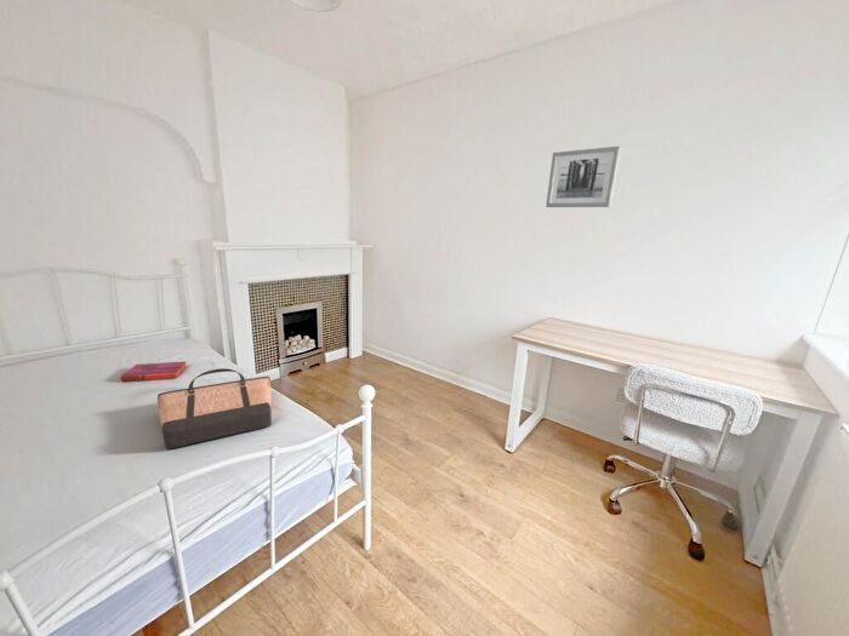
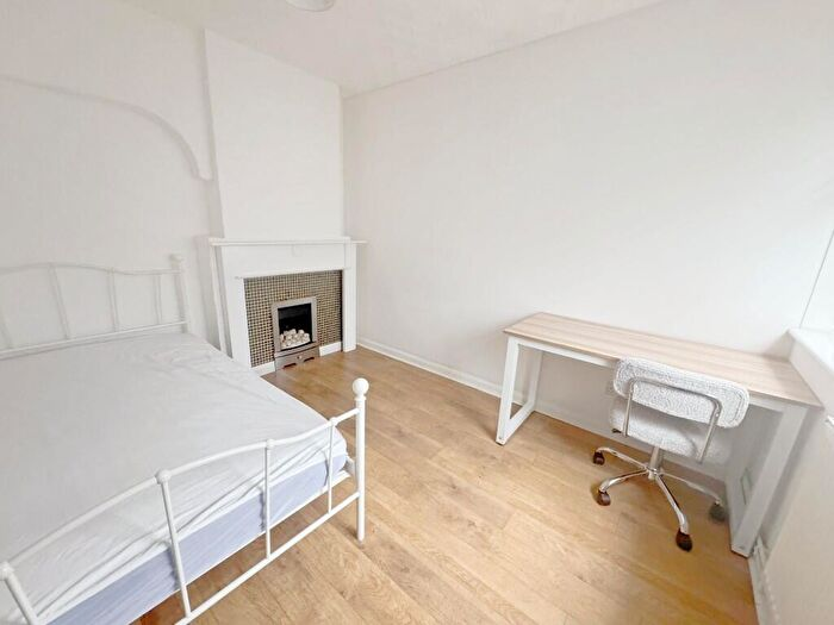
- wall art [545,145,622,208]
- hardback book [120,360,188,383]
- shopping bag [156,367,273,449]
